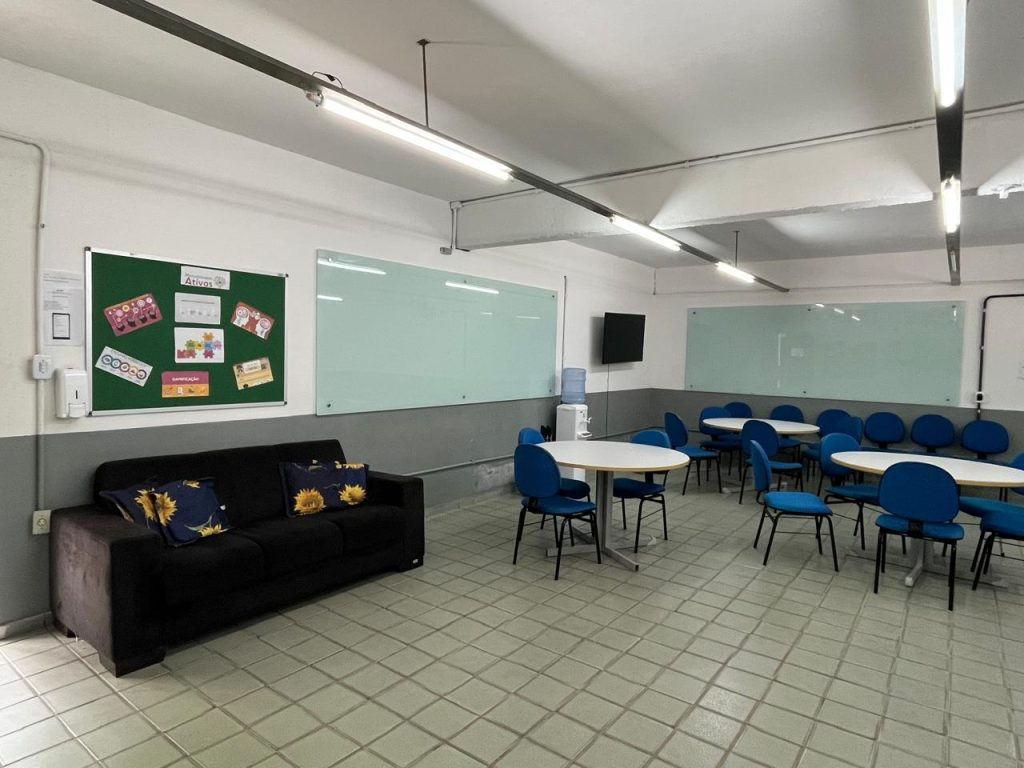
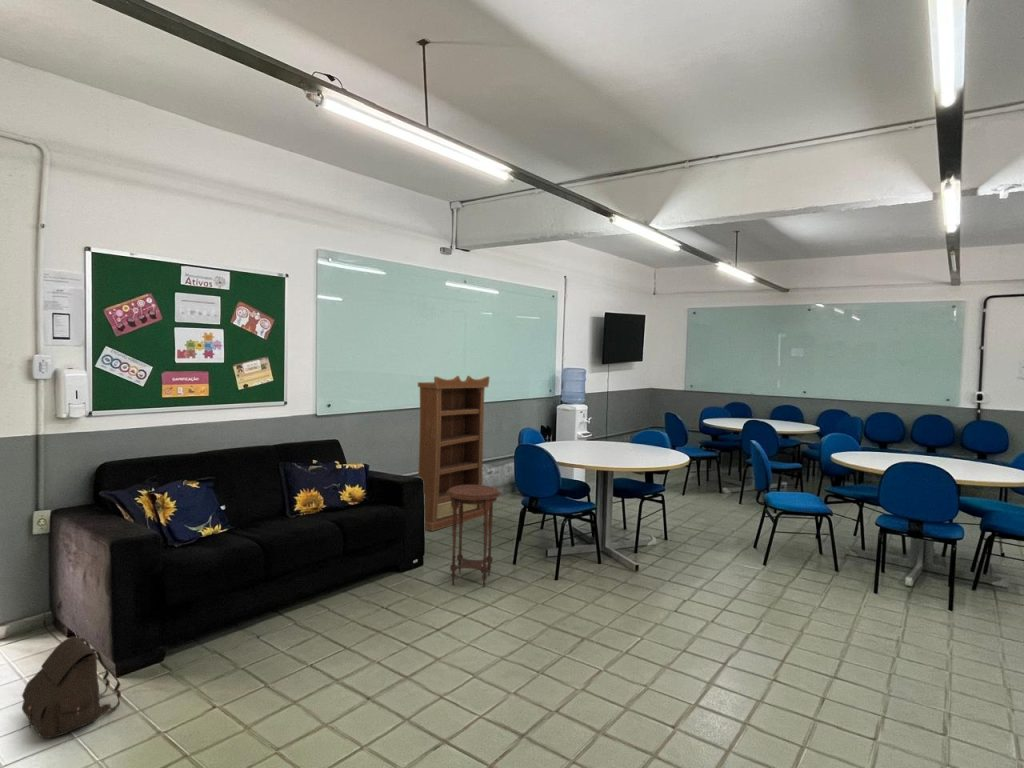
+ bookcase [417,375,491,532]
+ satchel [21,635,122,739]
+ side table [446,484,502,588]
